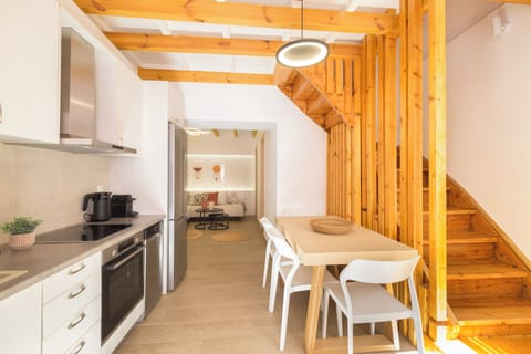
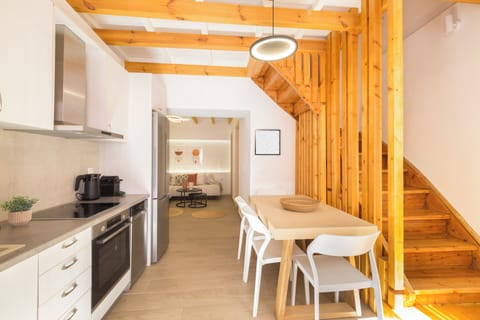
+ wall art [254,128,282,156]
